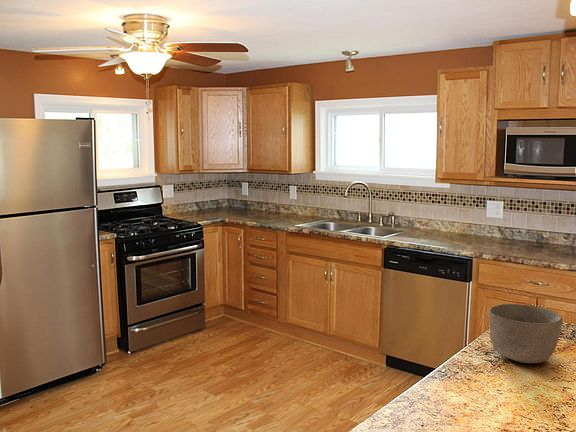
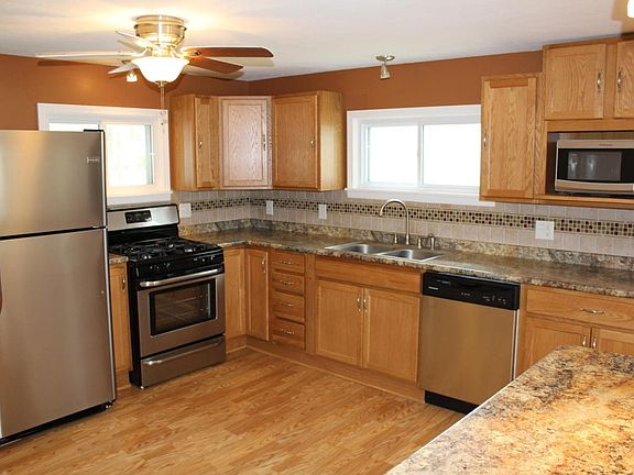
- bowl [488,303,563,364]
